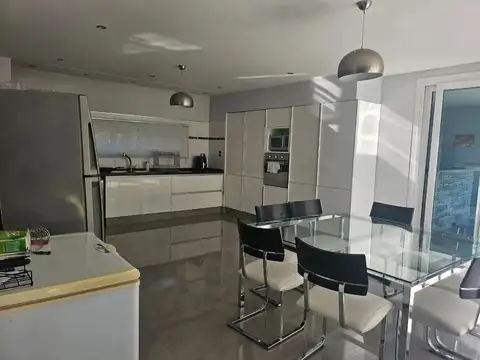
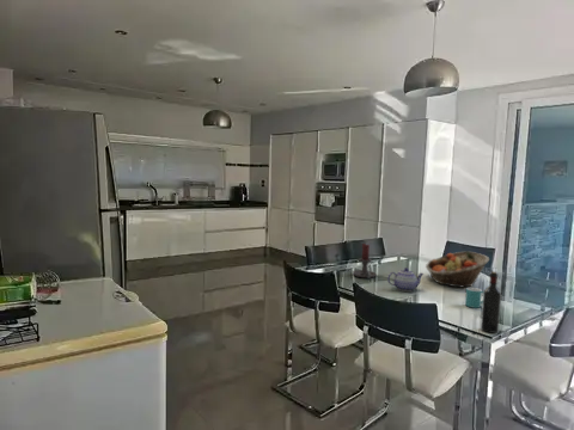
+ candle holder [352,242,378,280]
+ teapot [386,266,425,293]
+ wine bottle [480,271,502,334]
+ mug [464,287,484,309]
+ fruit basket [425,251,490,289]
